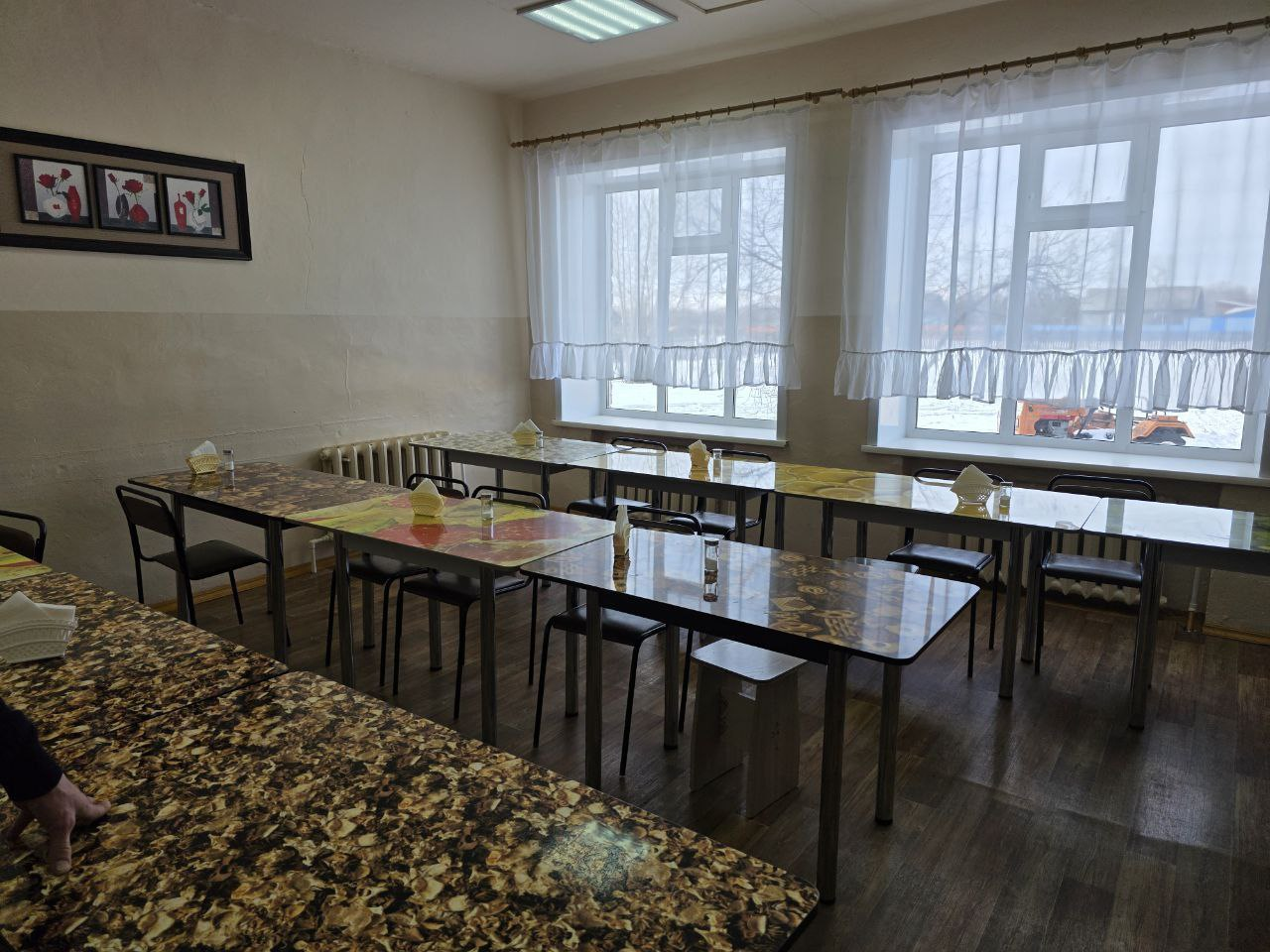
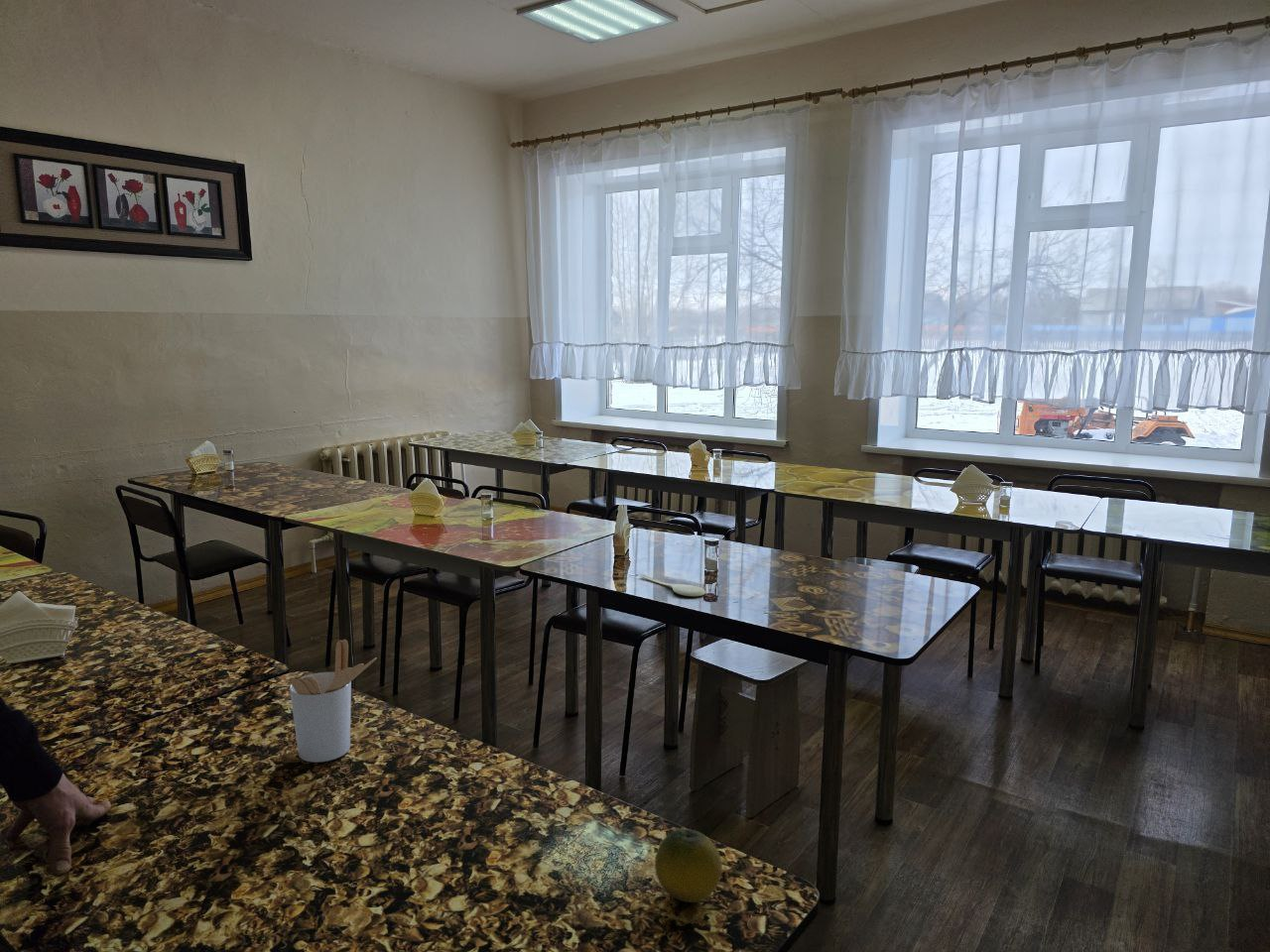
+ utensil holder [289,639,378,764]
+ spoon [639,574,706,597]
+ fruit [654,828,723,903]
